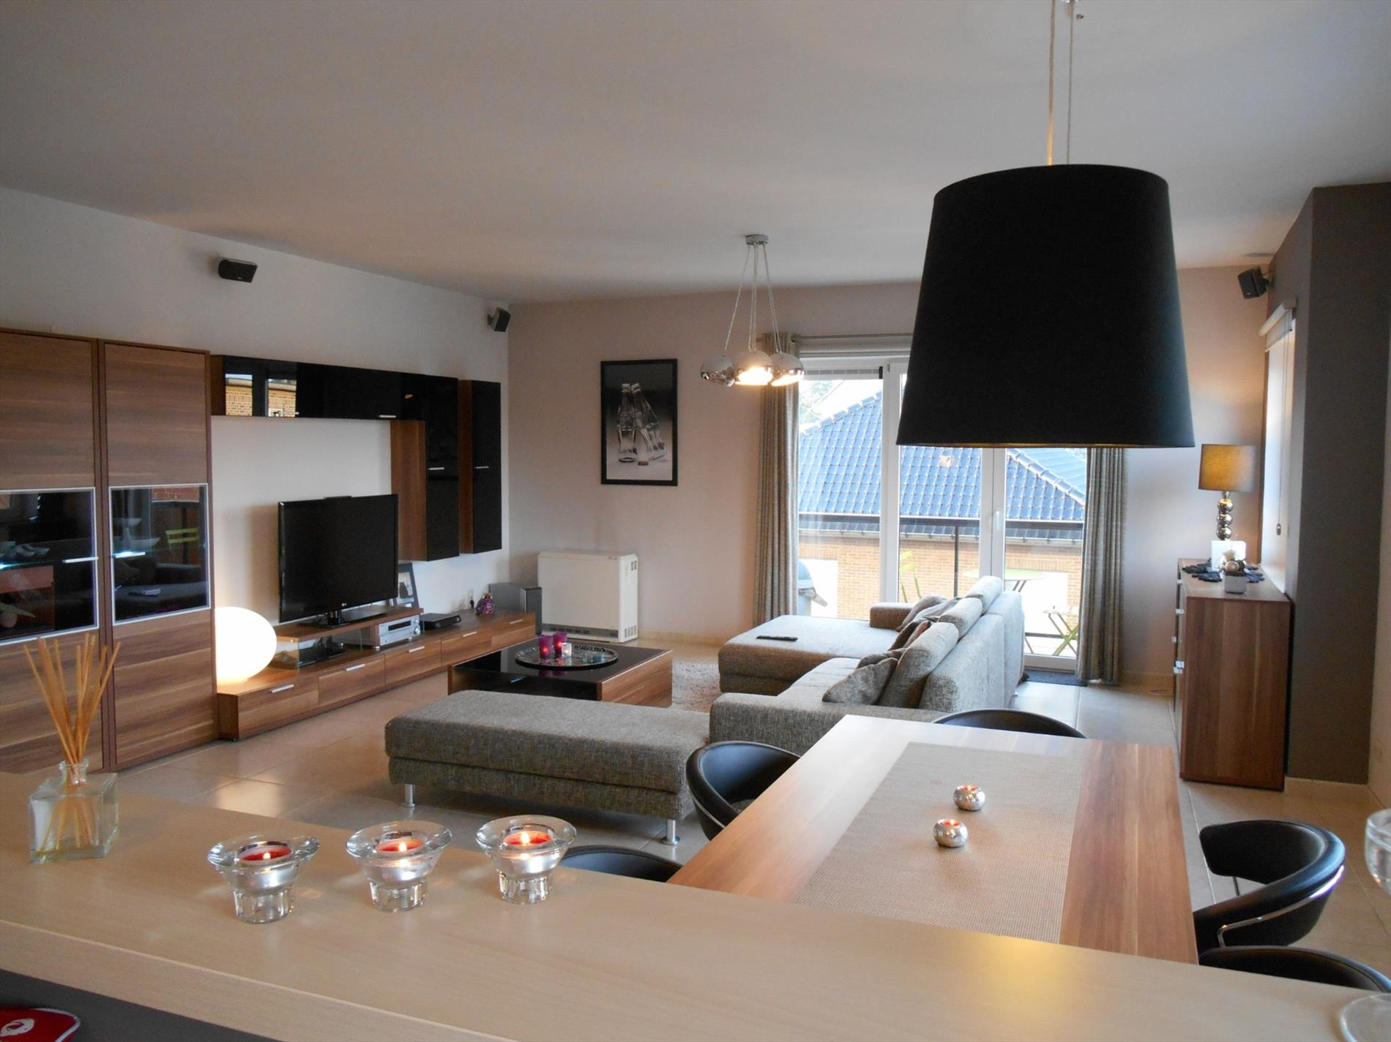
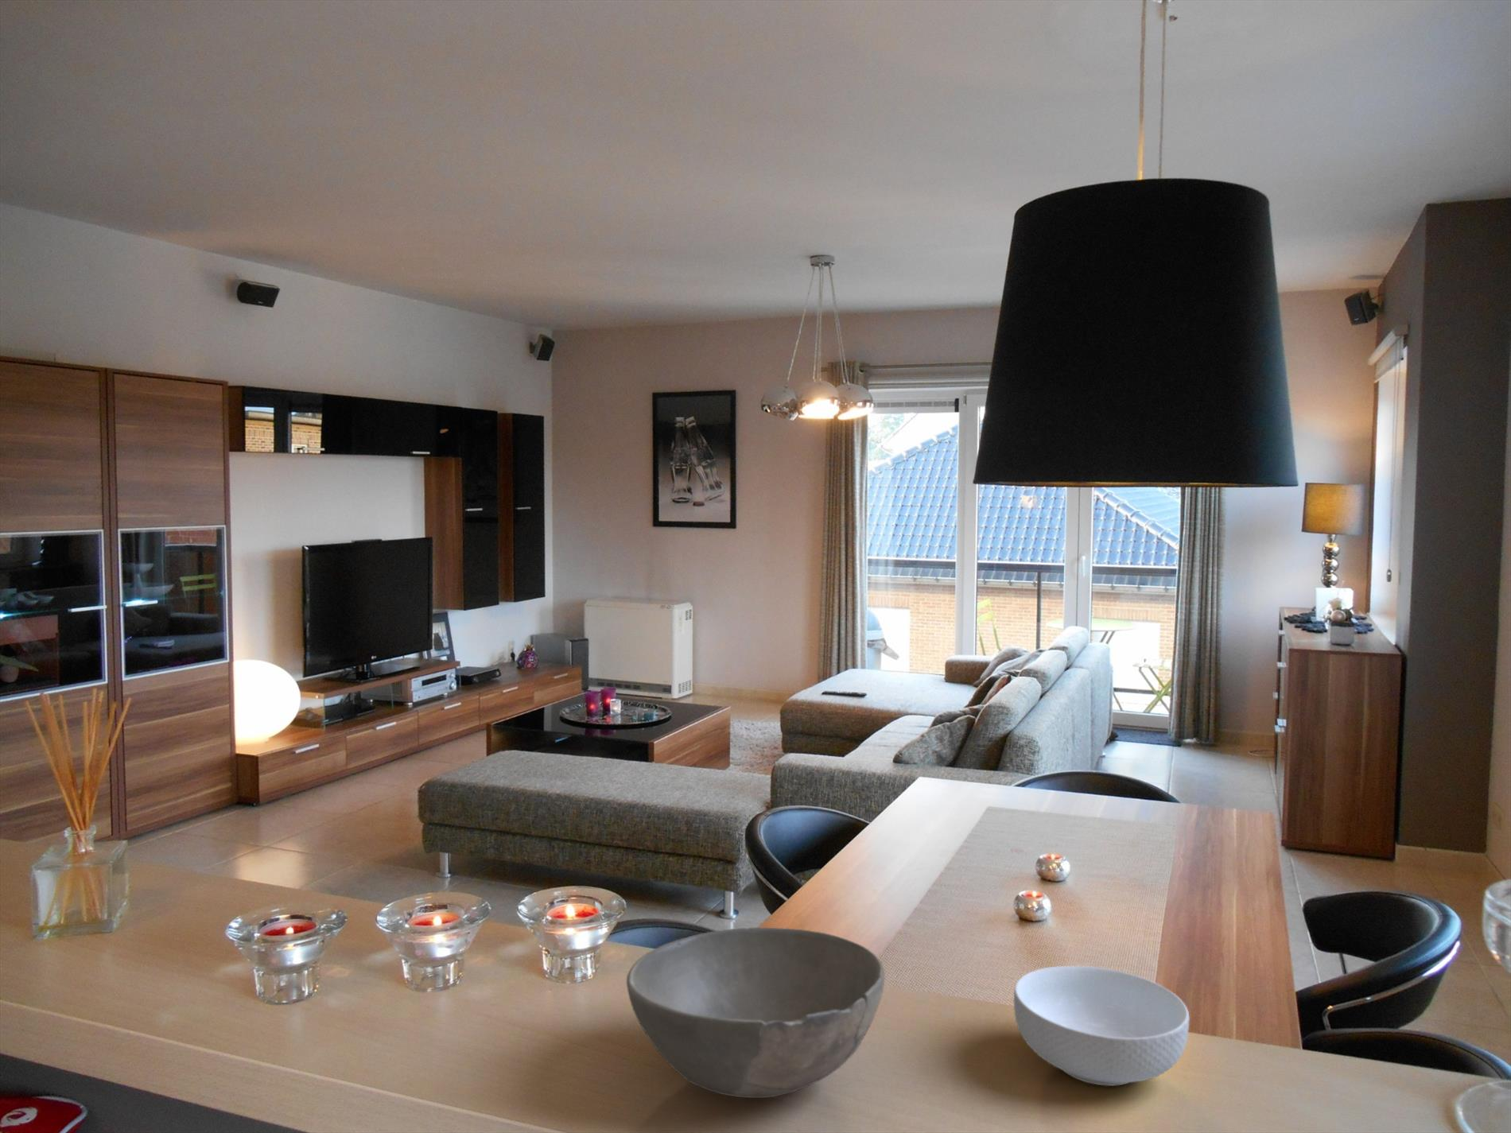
+ cereal bowl [1014,965,1191,1087]
+ bowl [626,926,885,1098]
